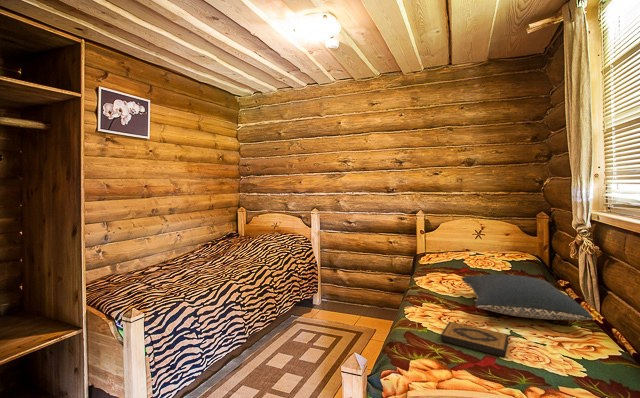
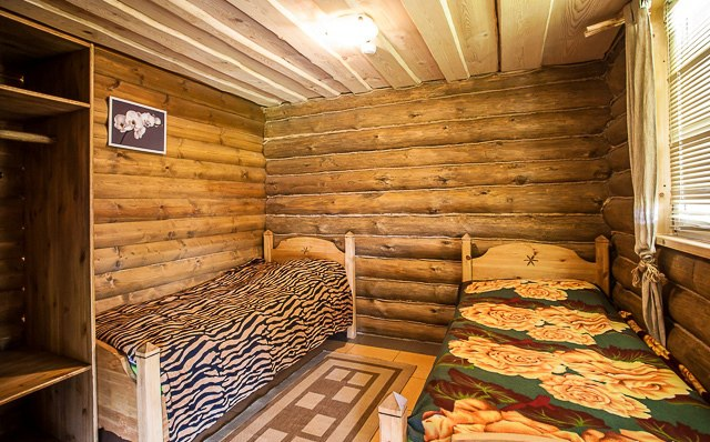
- pillow [461,273,594,321]
- hardback book [440,321,509,358]
